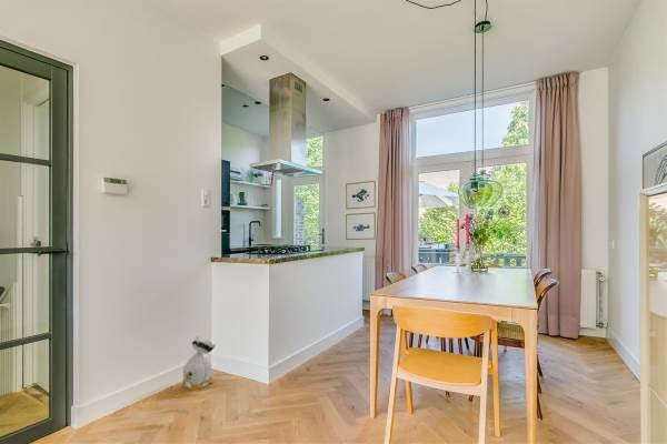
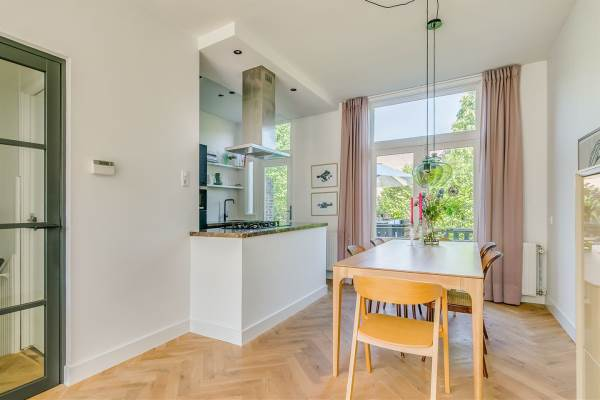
- bag [180,334,218,392]
